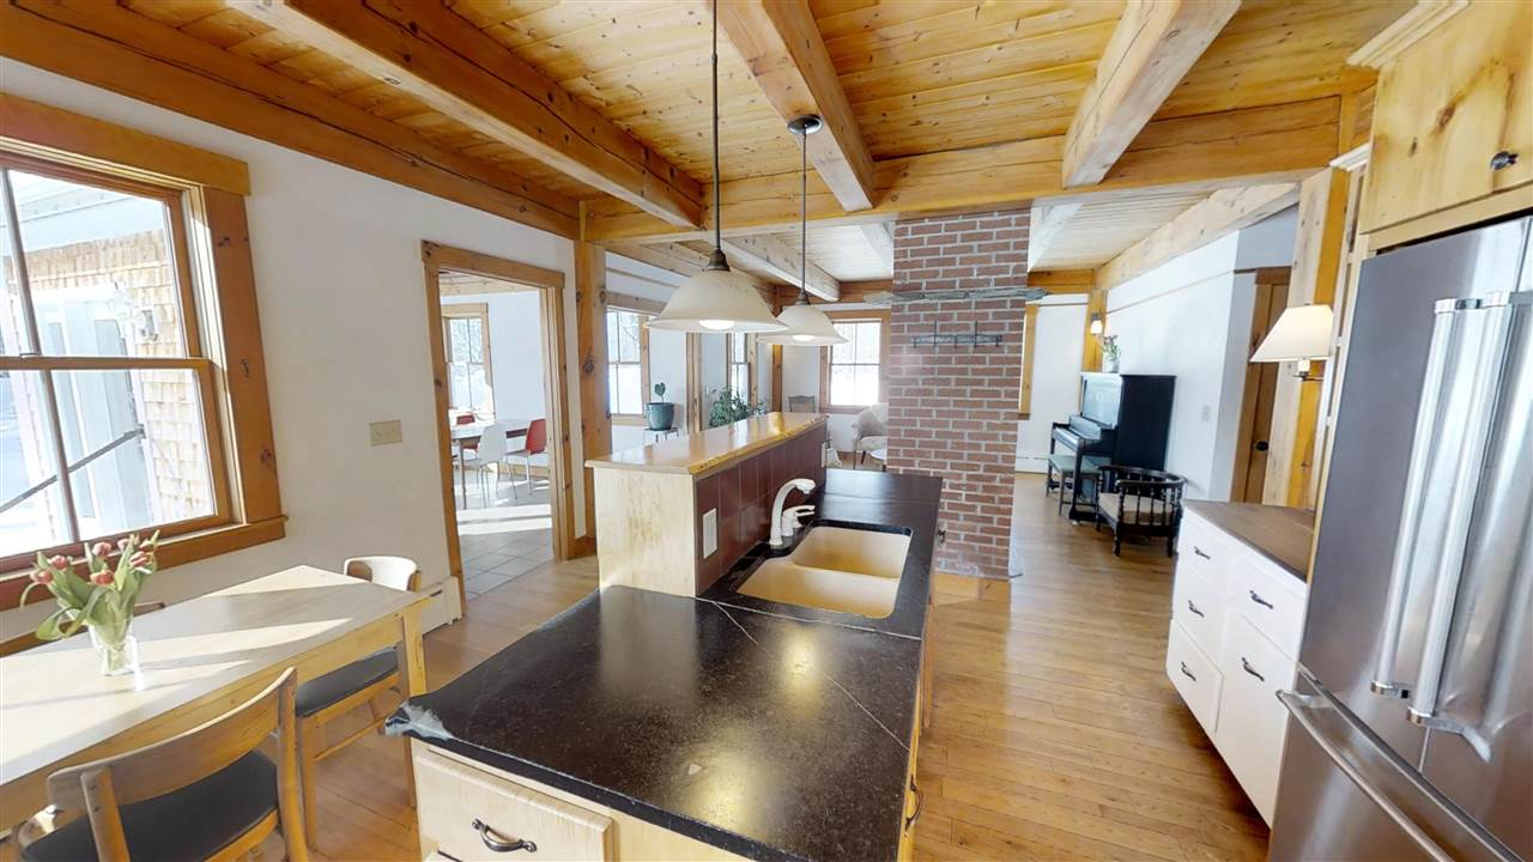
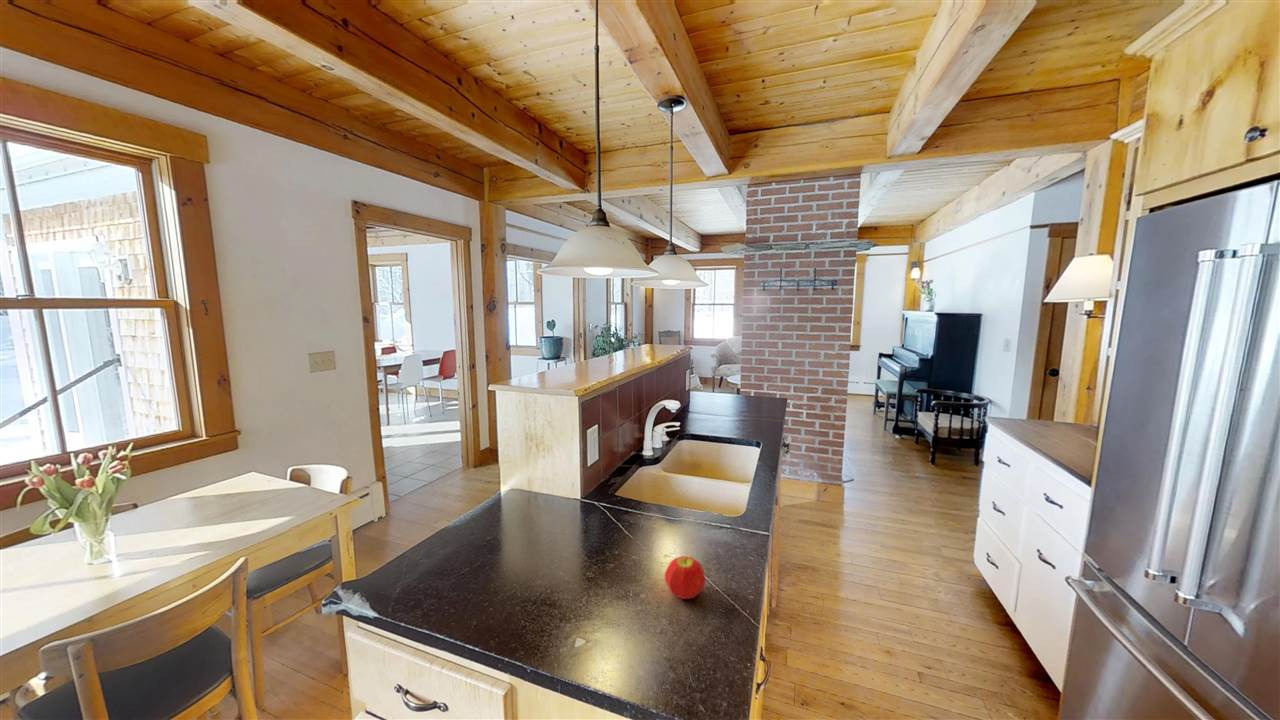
+ fruit [664,555,706,600]
